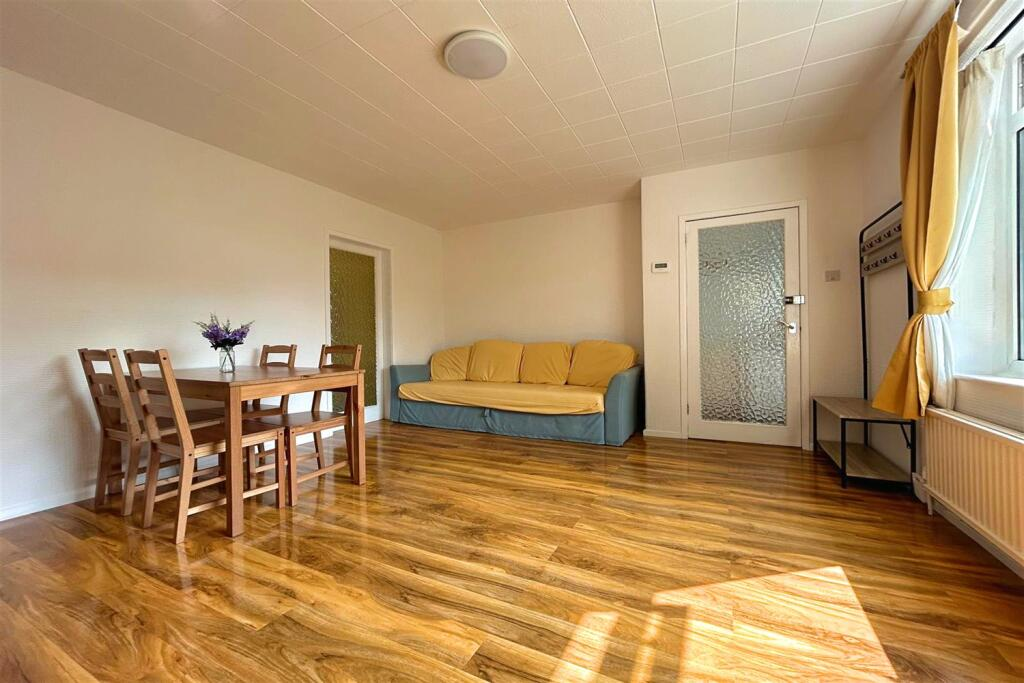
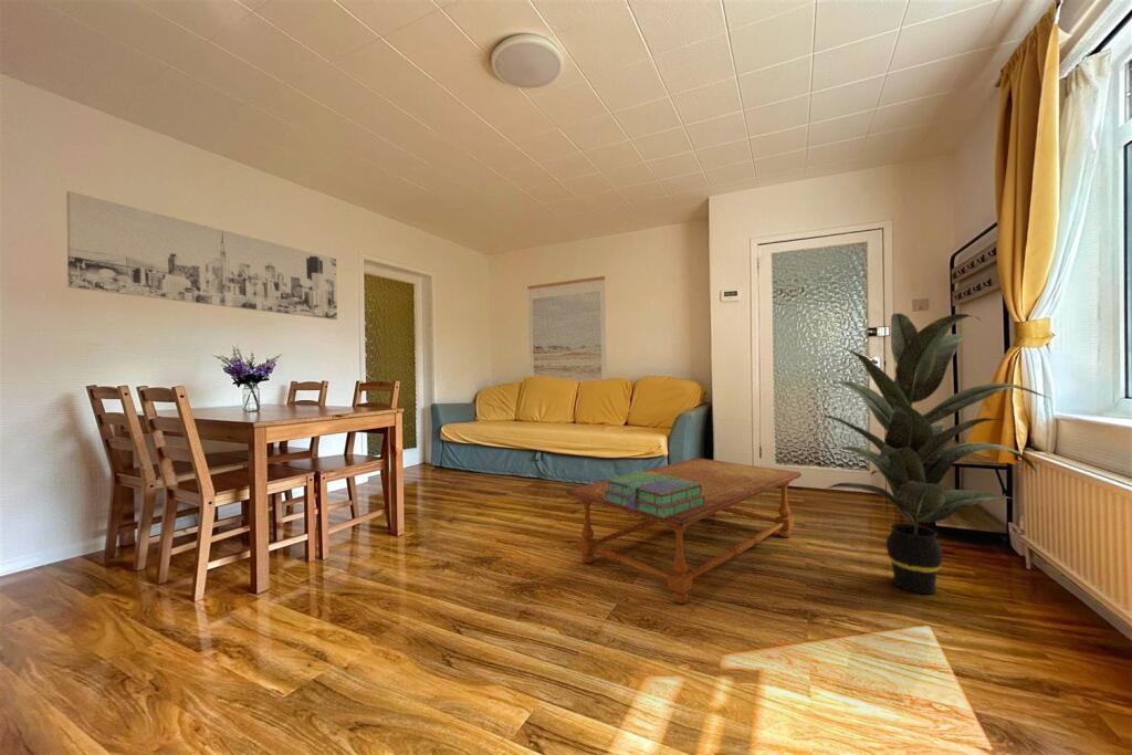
+ wall art [526,275,608,381]
+ stack of books [604,471,705,518]
+ coffee table [565,457,803,605]
+ indoor plant [820,312,1050,595]
+ wall art [65,190,338,321]
